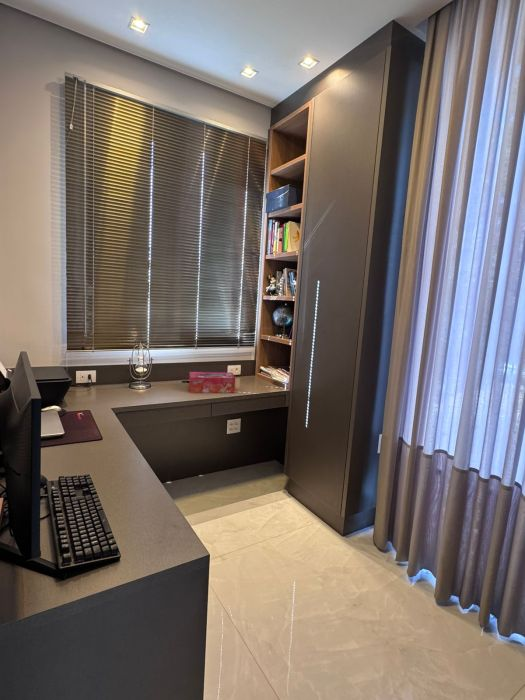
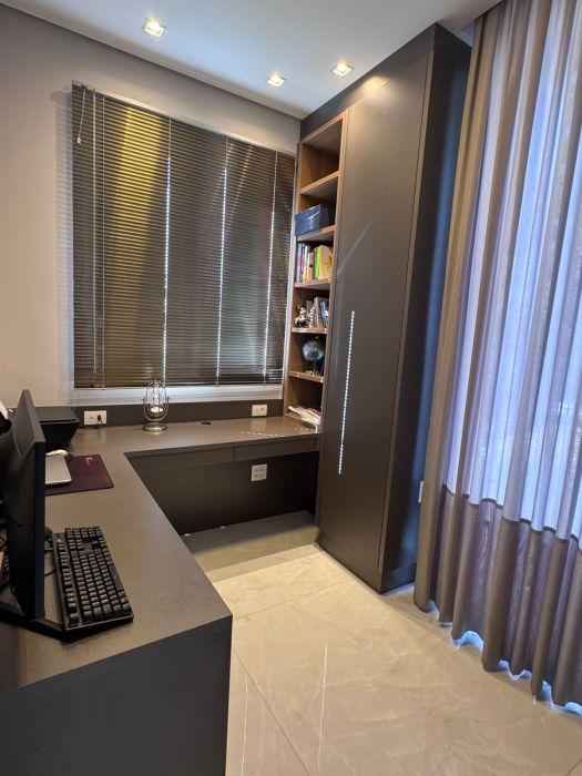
- tissue box [188,371,236,394]
